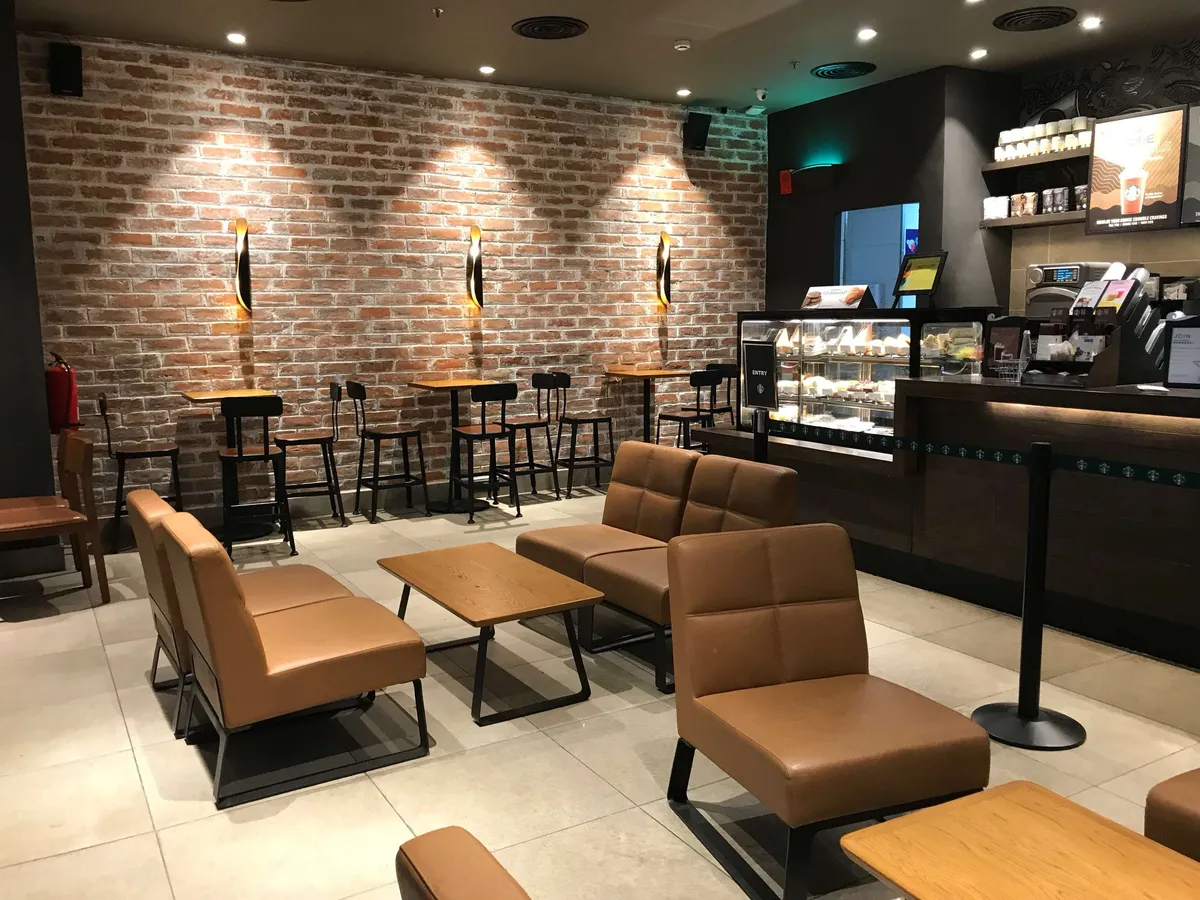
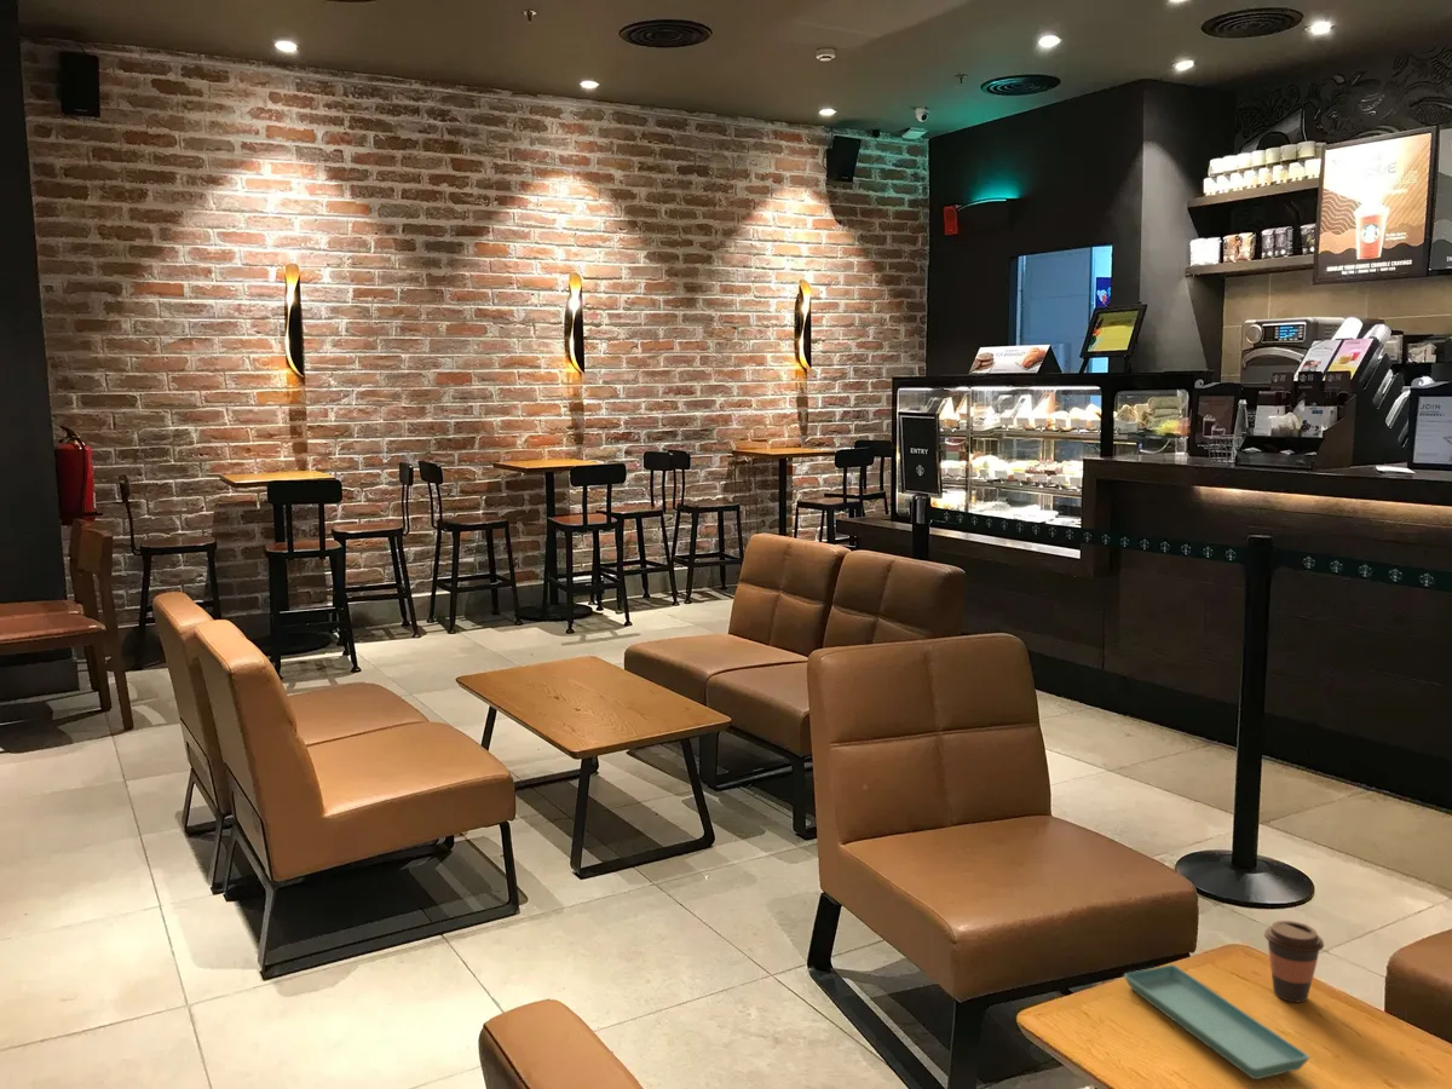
+ coffee cup [1263,920,1325,1003]
+ saucer [1123,963,1312,1081]
